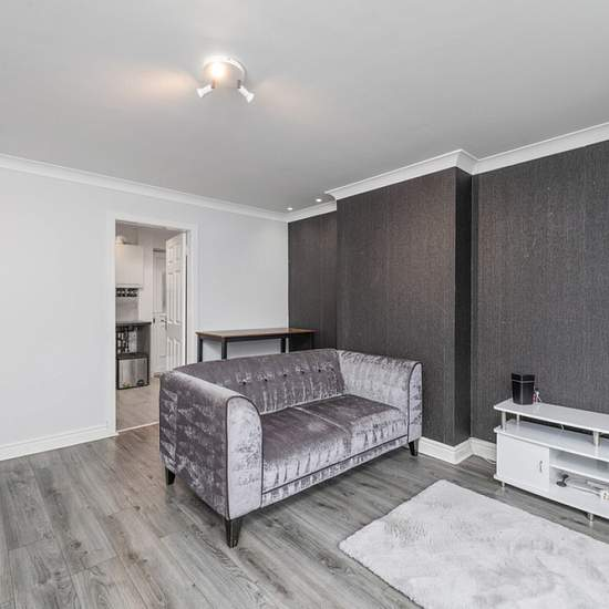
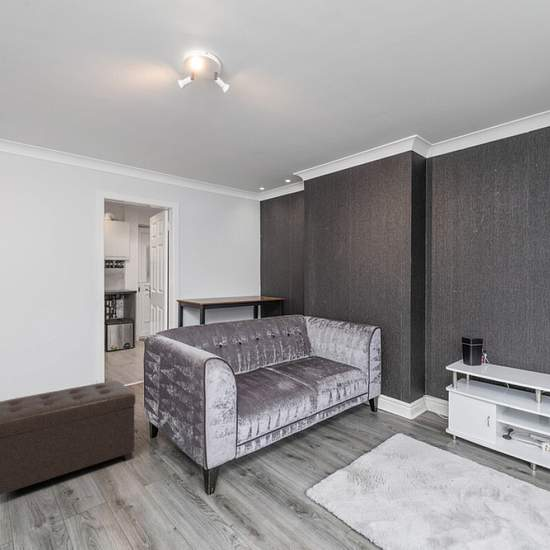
+ ottoman [0,380,137,496]
